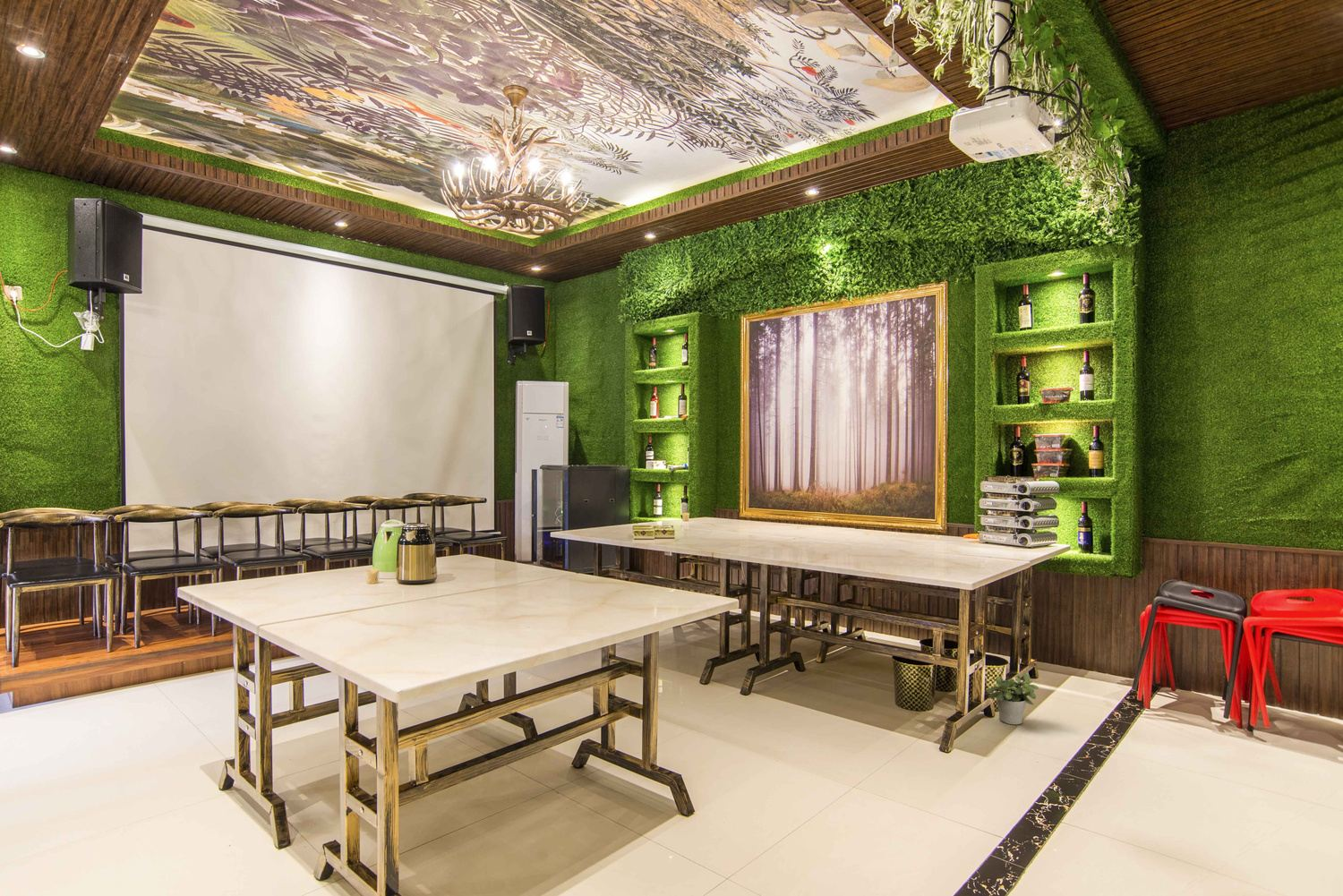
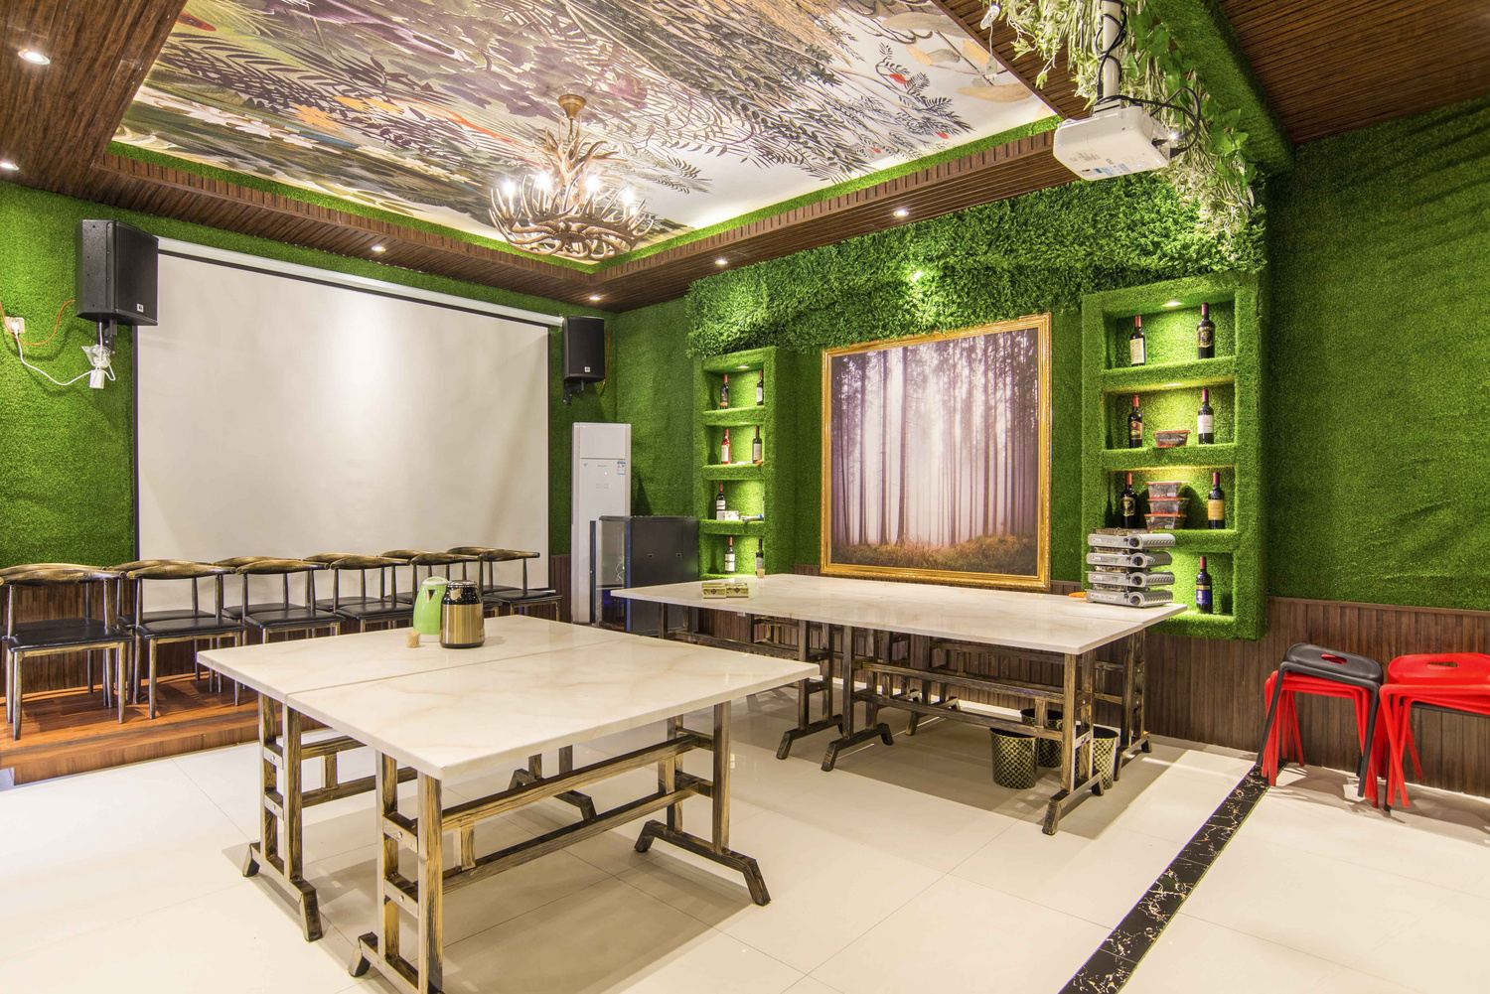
- potted plant [985,672,1039,726]
